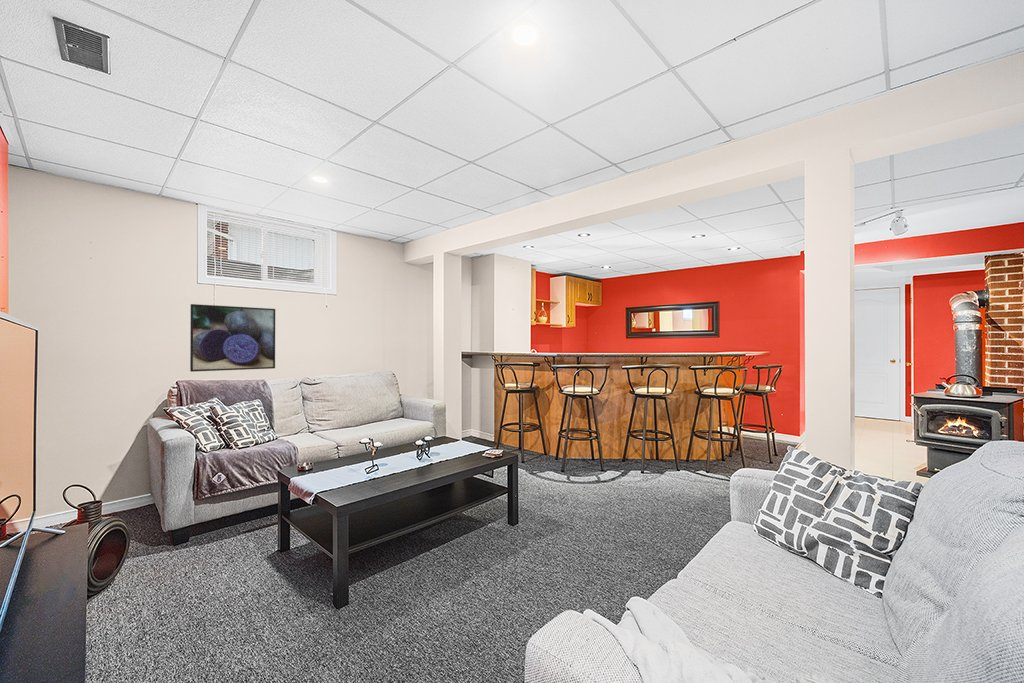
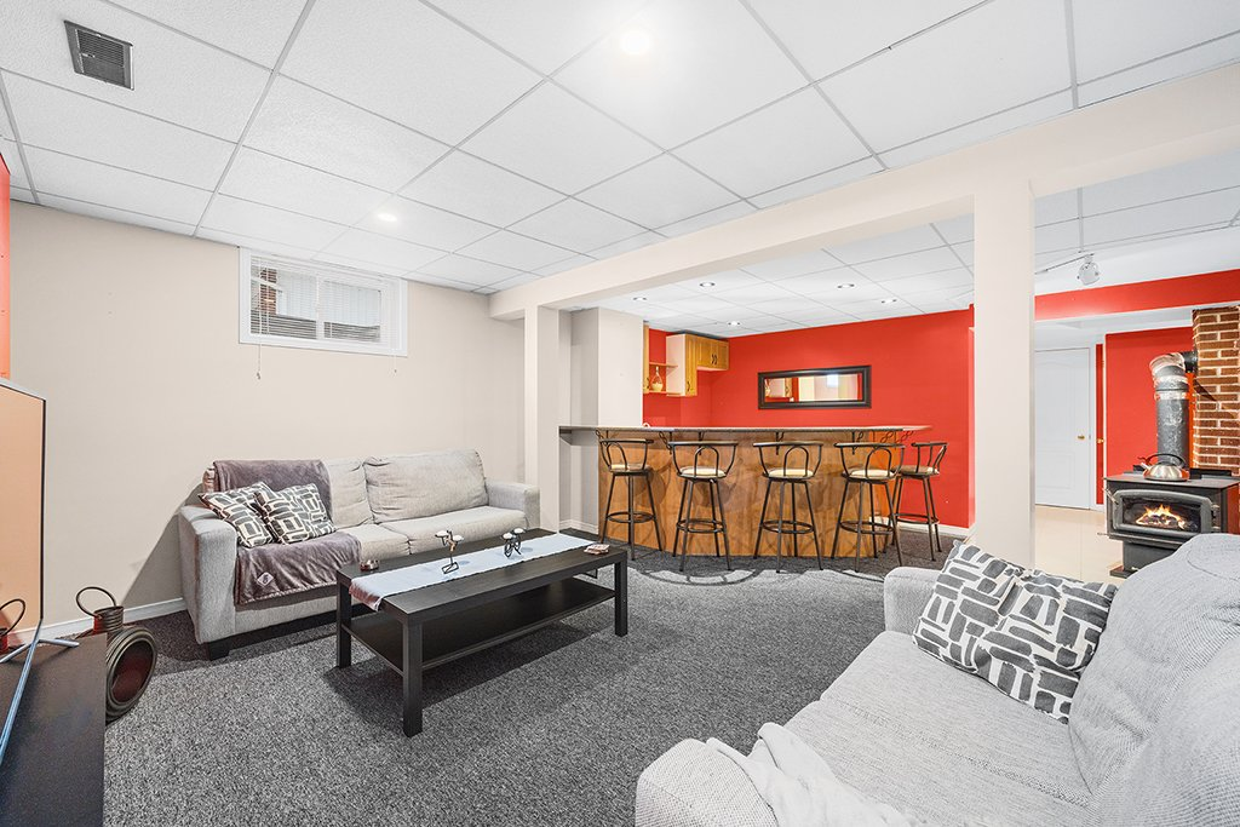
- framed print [189,303,276,373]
